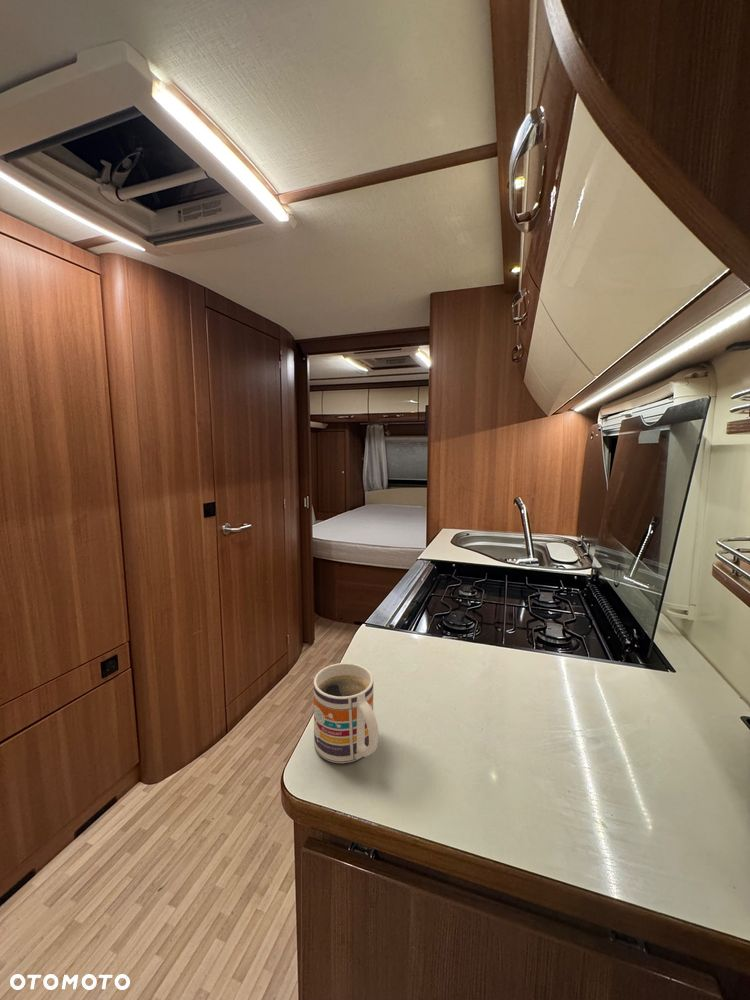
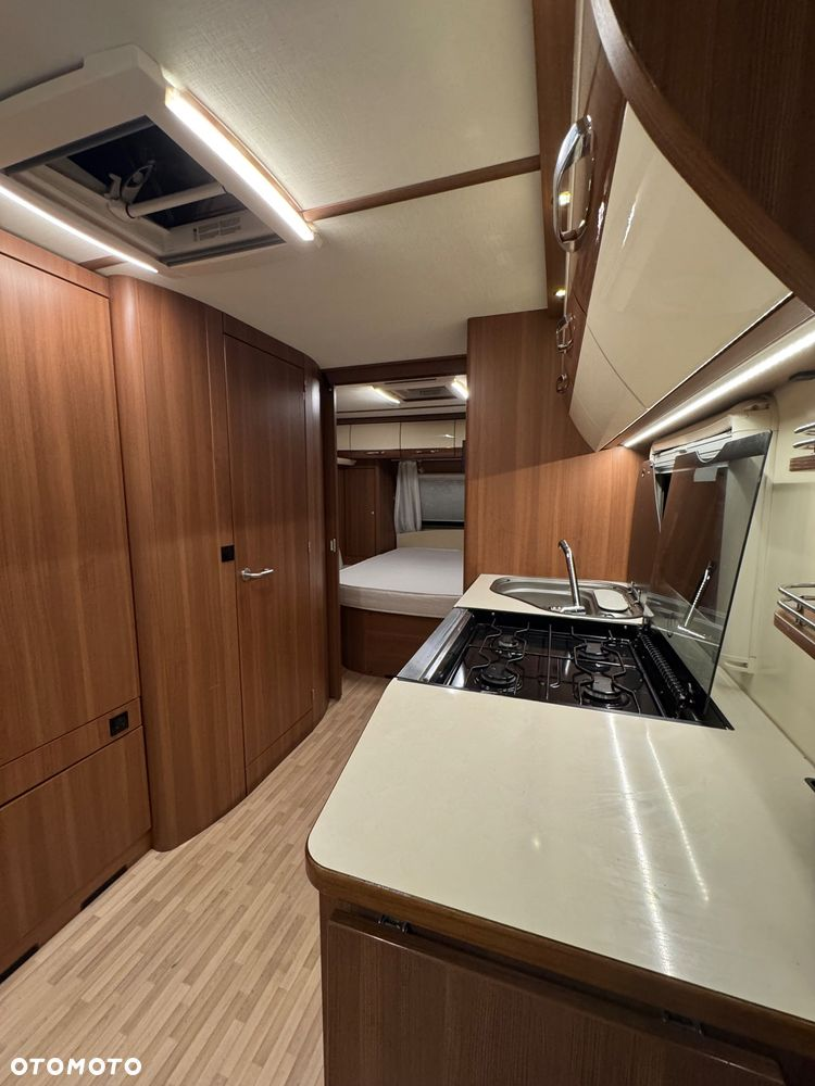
- mug [313,662,379,764]
